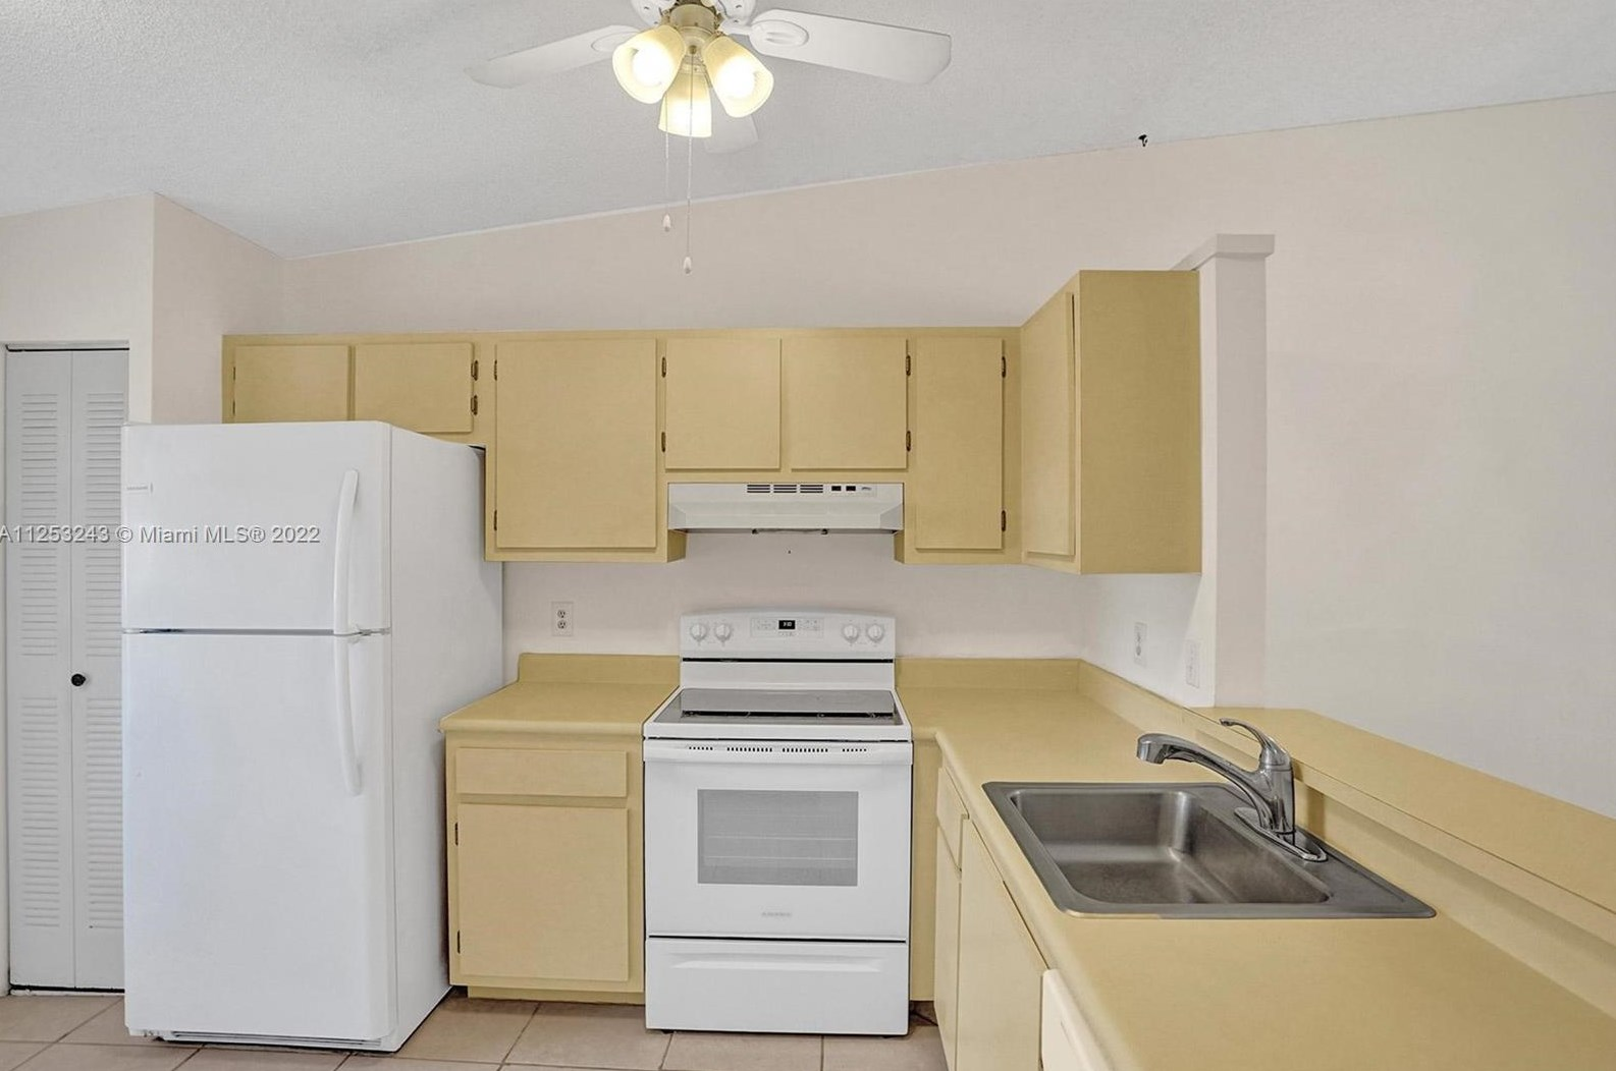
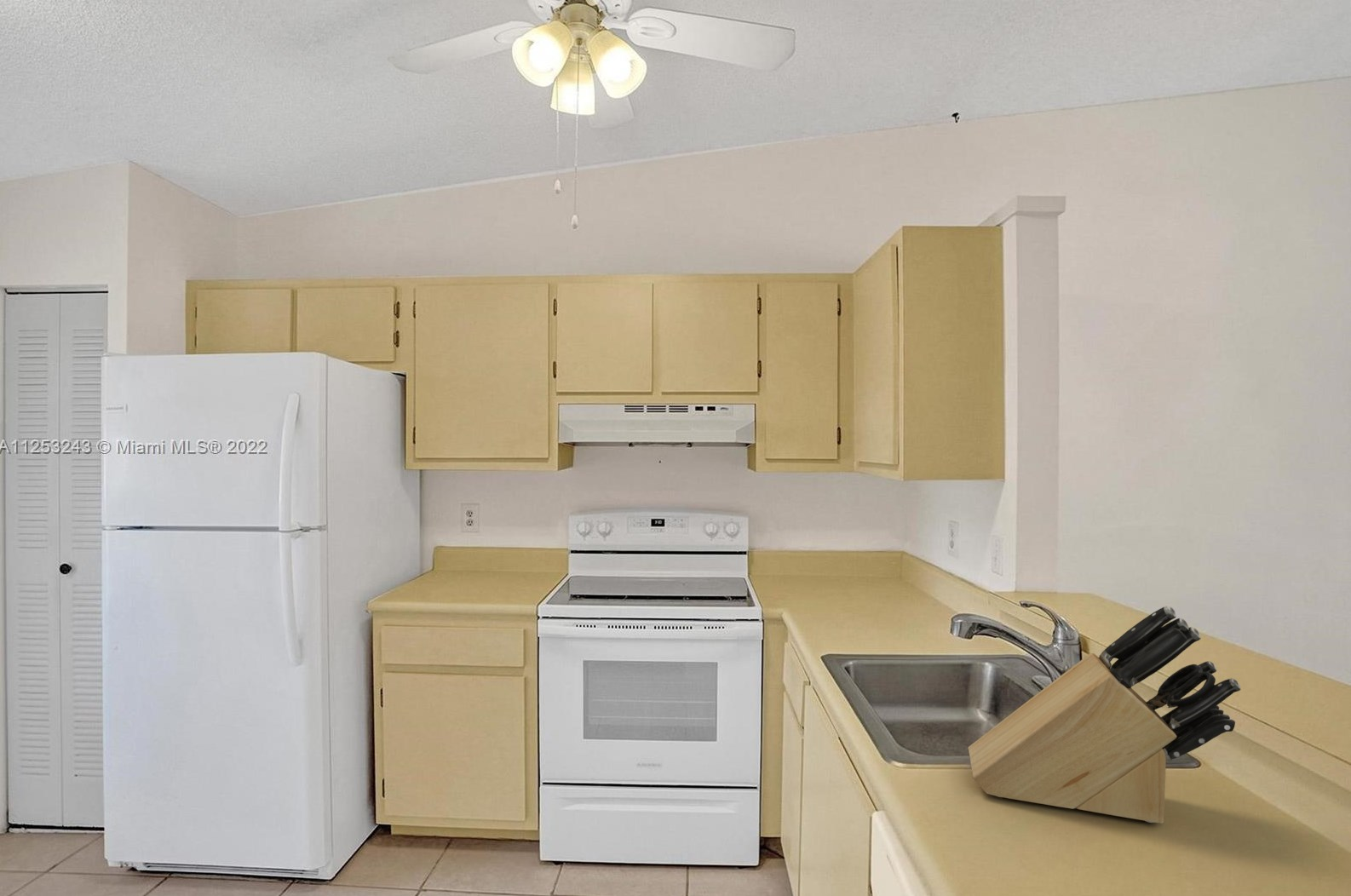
+ knife block [968,605,1242,824]
